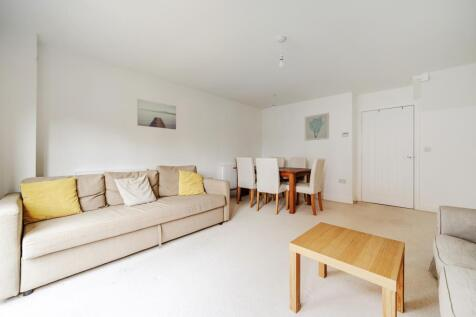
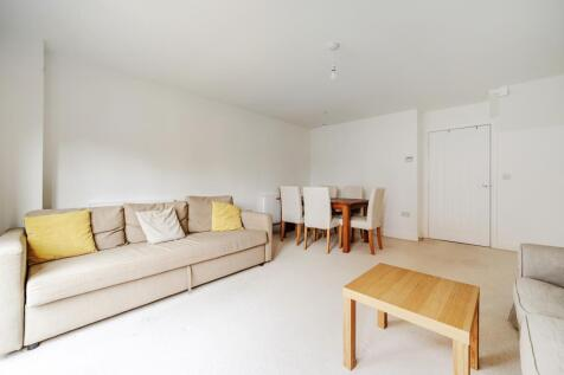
- wall art [304,112,330,142]
- wall art [137,98,177,130]
